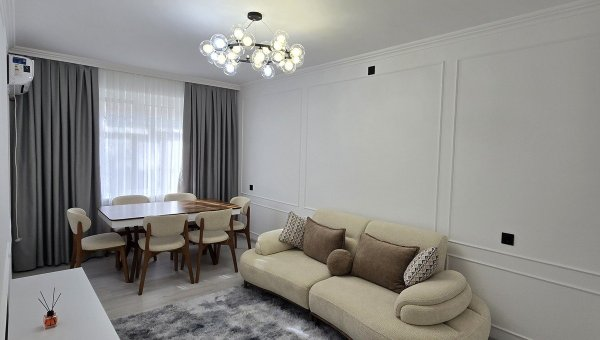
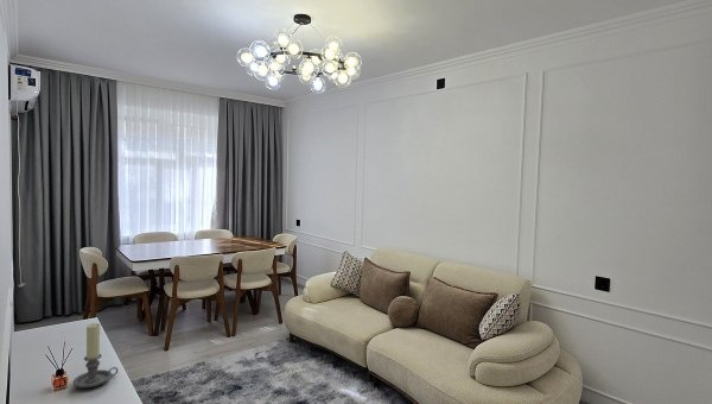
+ candle holder [72,322,119,389]
